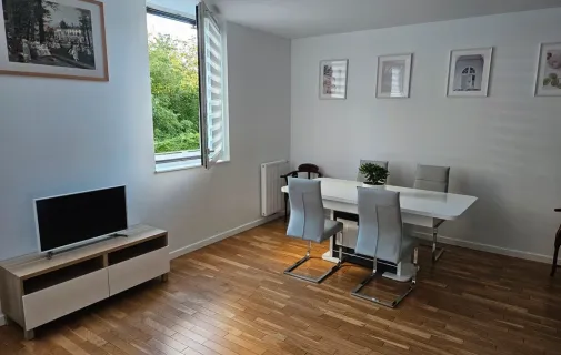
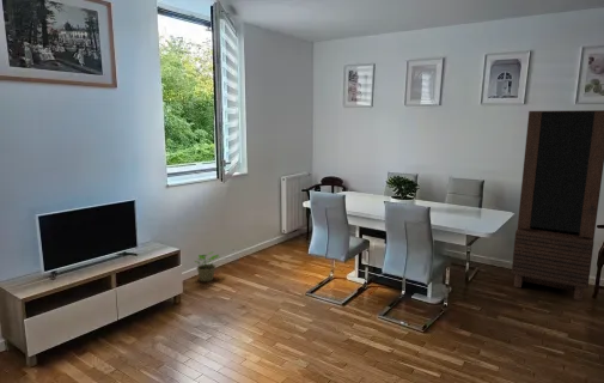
+ bookcase [511,109,604,302]
+ potted plant [194,250,220,282]
